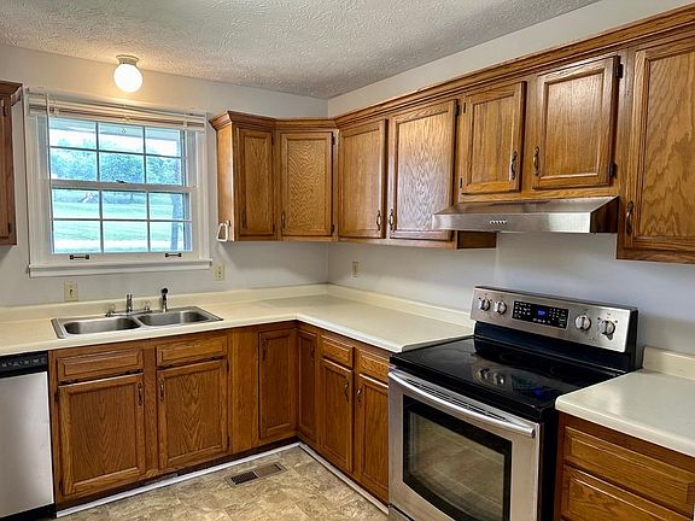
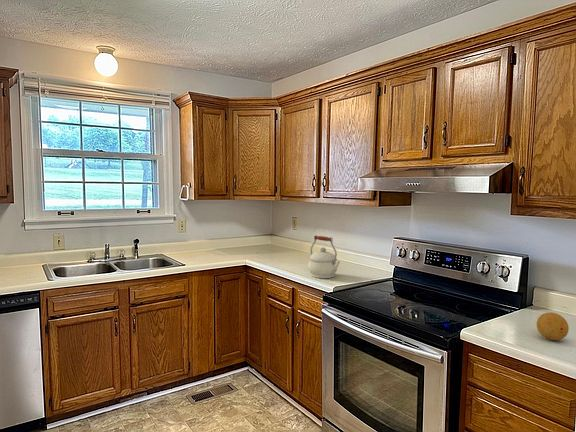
+ fruit [536,312,570,341]
+ kettle [307,234,341,279]
